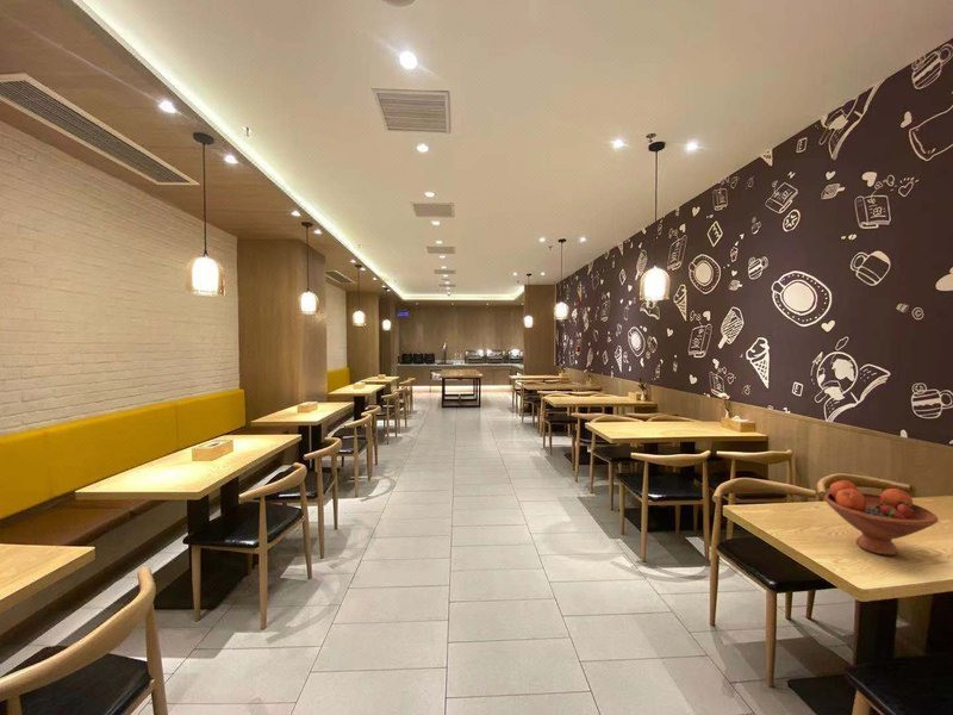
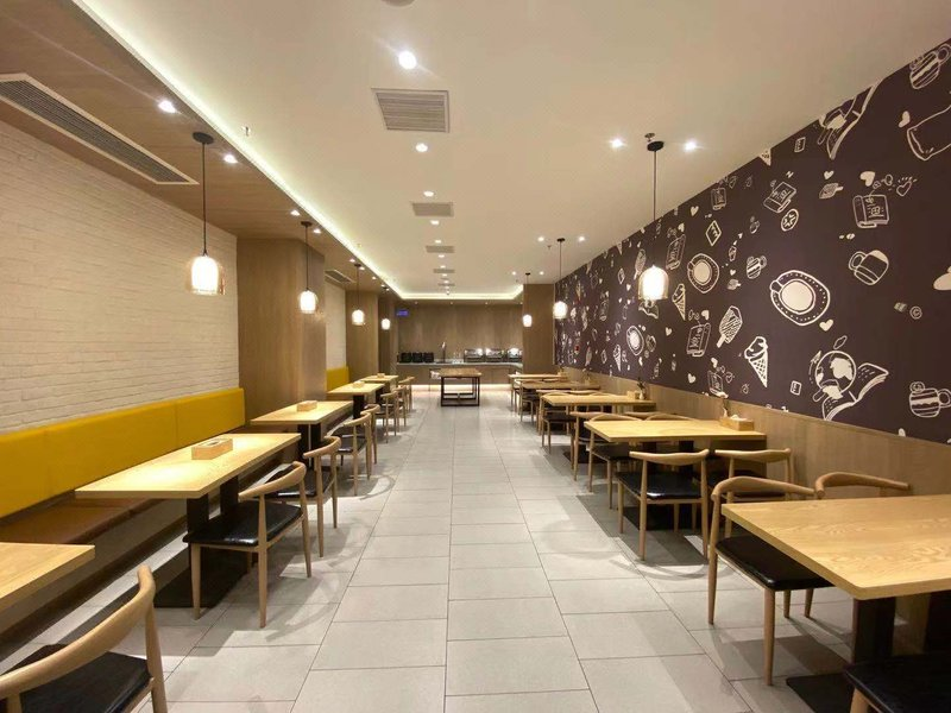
- fruit bowl [823,479,940,557]
